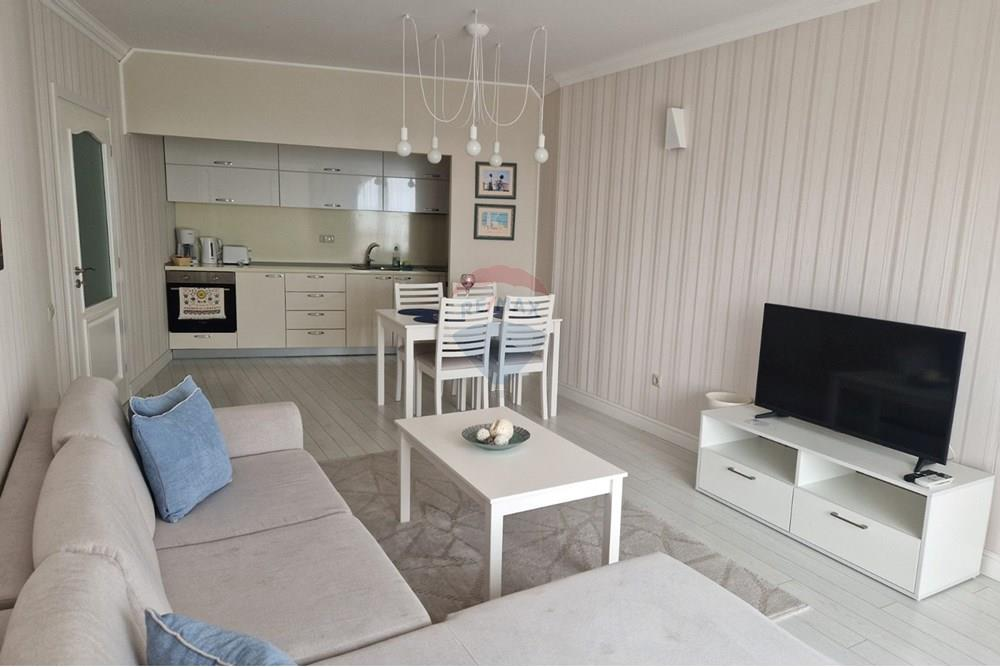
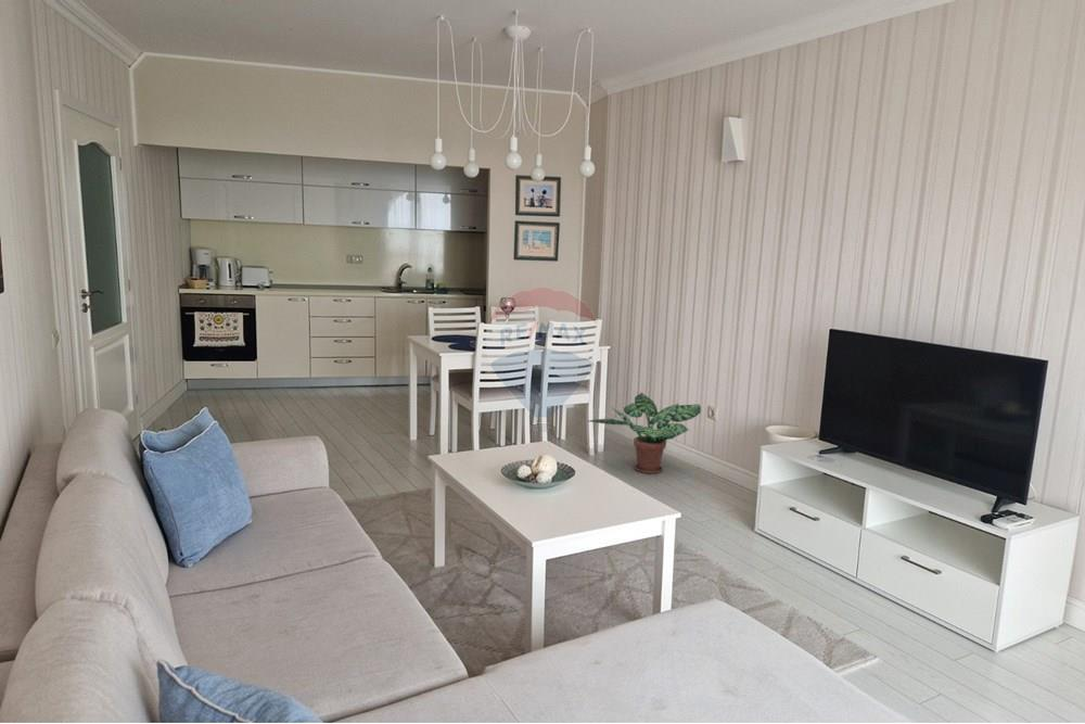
+ potted plant [588,391,702,474]
